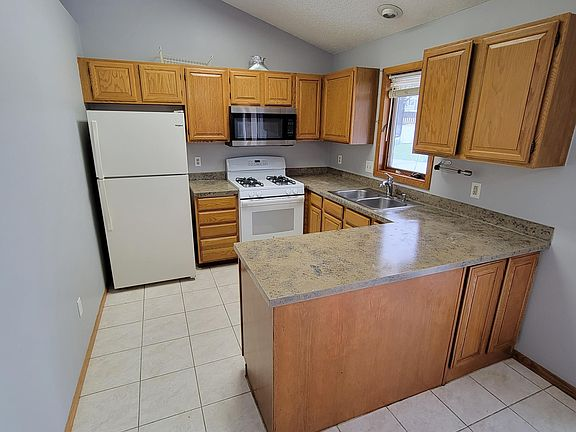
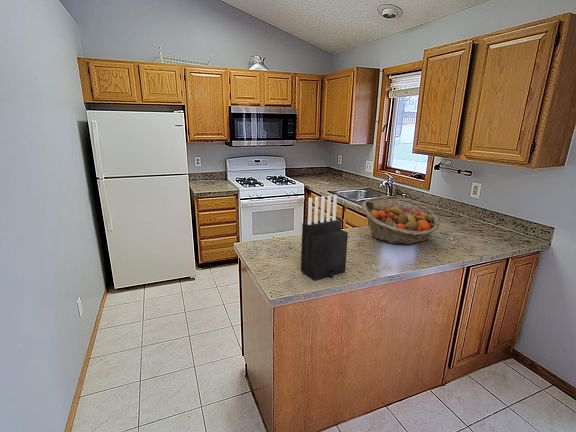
+ knife block [300,194,349,281]
+ fruit basket [361,195,440,246]
